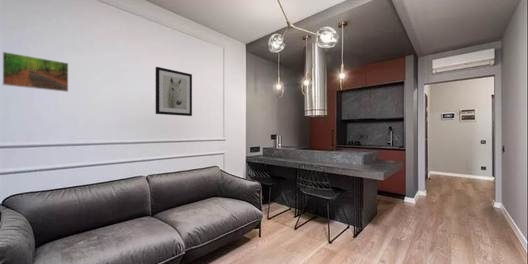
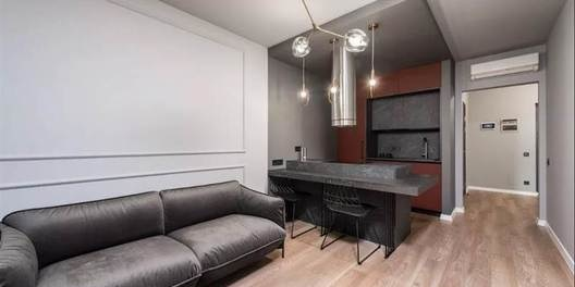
- wall art [155,66,193,117]
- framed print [2,51,69,93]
